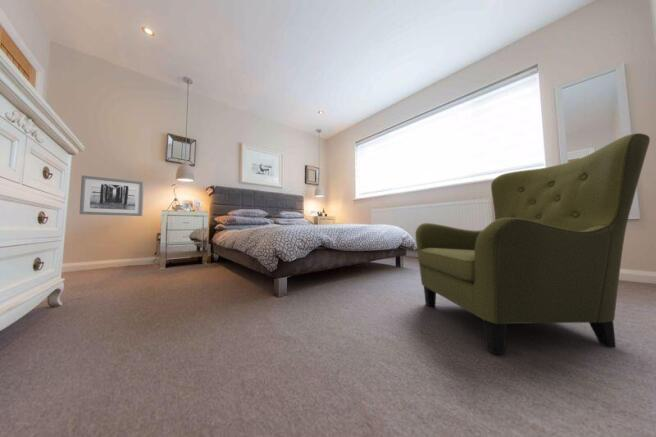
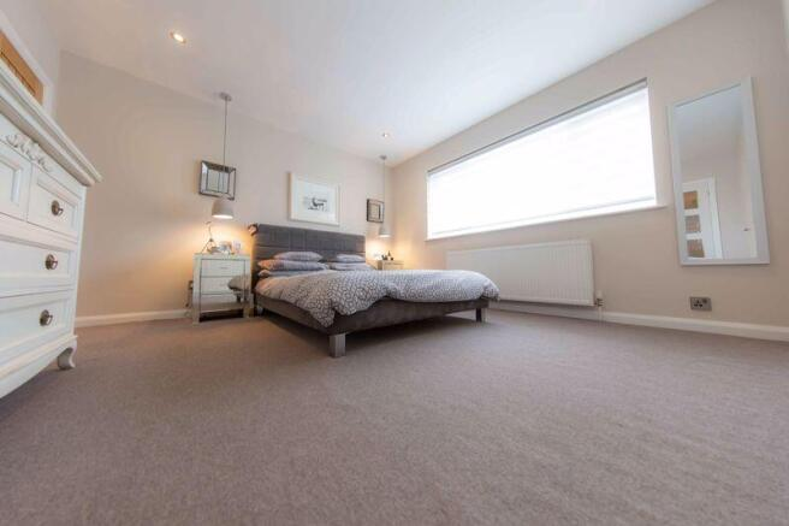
- armchair [415,132,651,355]
- wall art [79,174,145,217]
